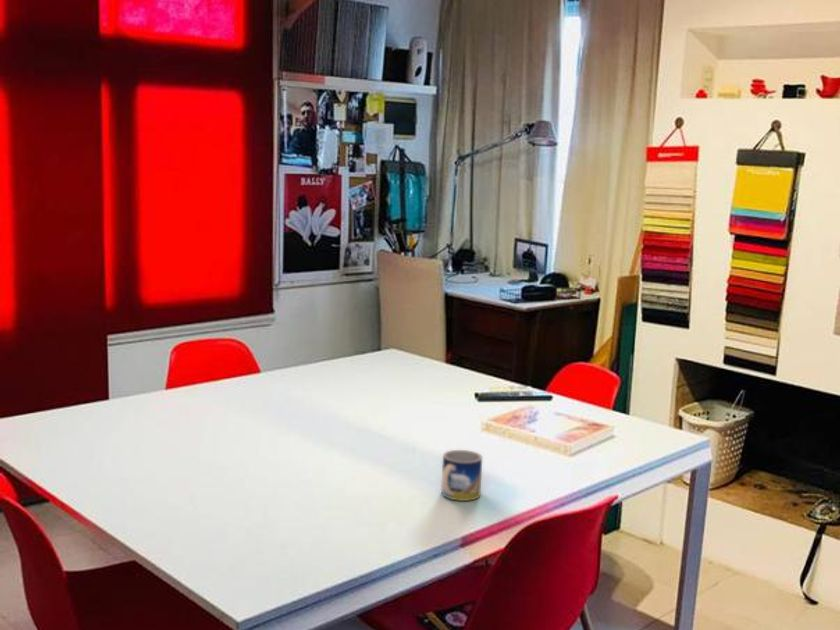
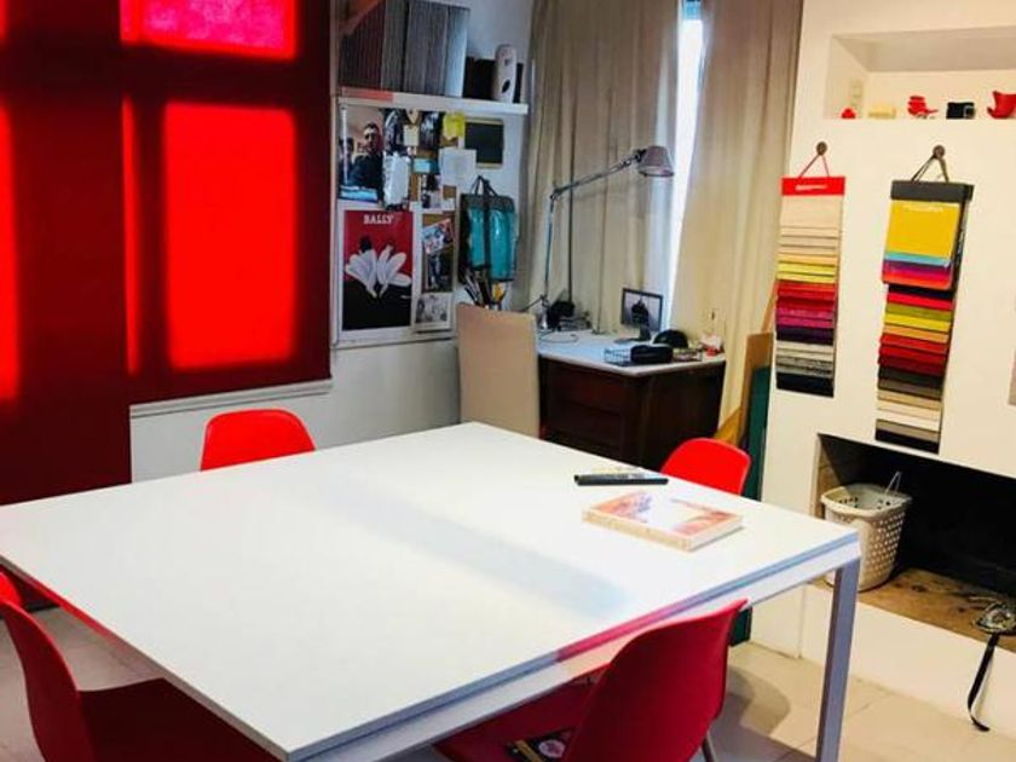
- mug [440,449,483,502]
